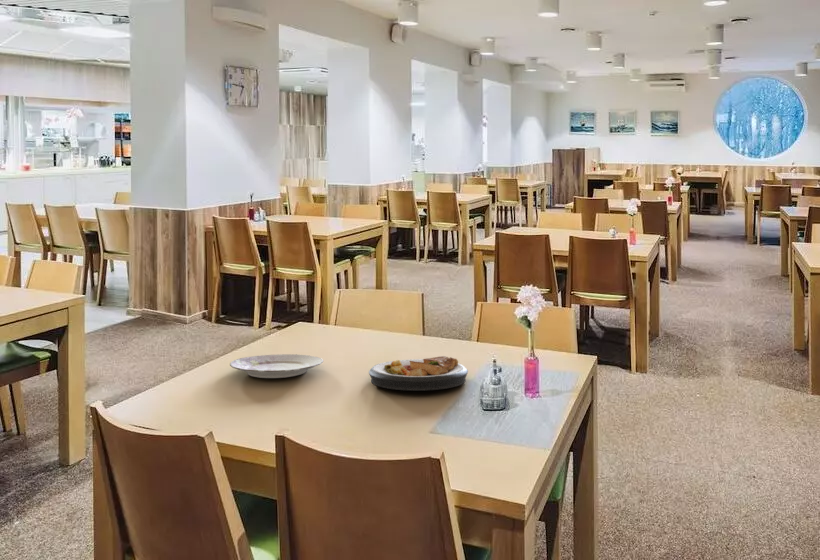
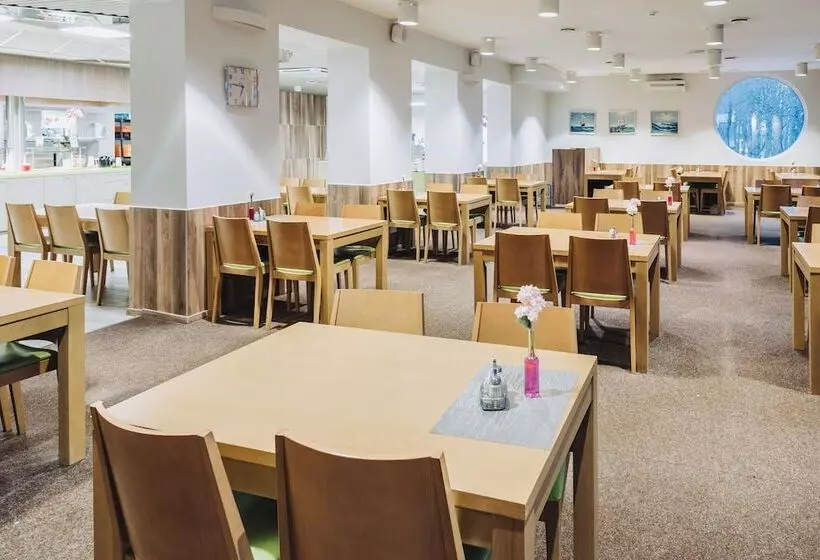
- plate [368,355,469,392]
- plate [229,353,325,379]
